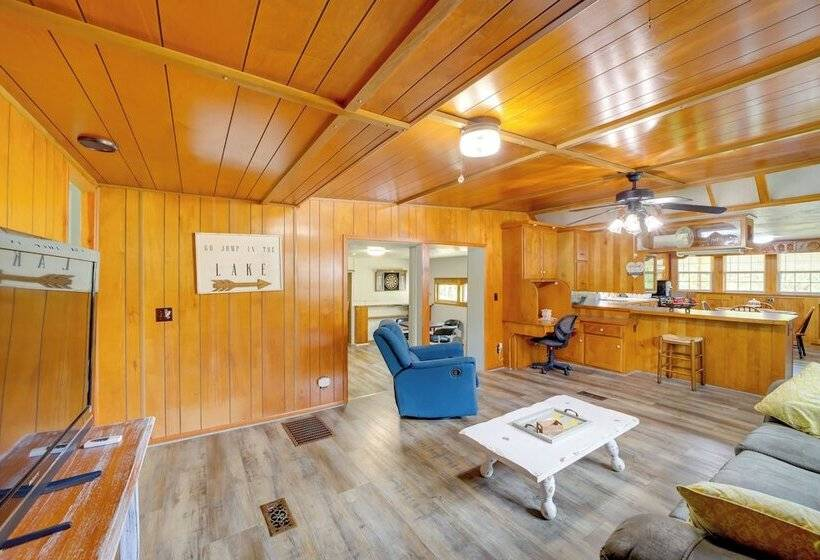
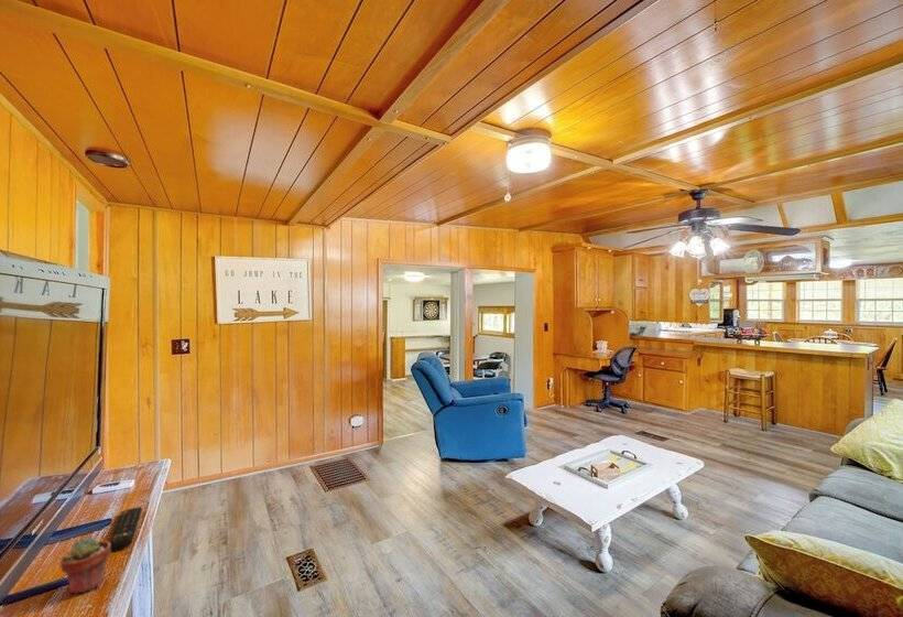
+ remote control [108,506,143,552]
+ potted succulent [59,537,112,595]
